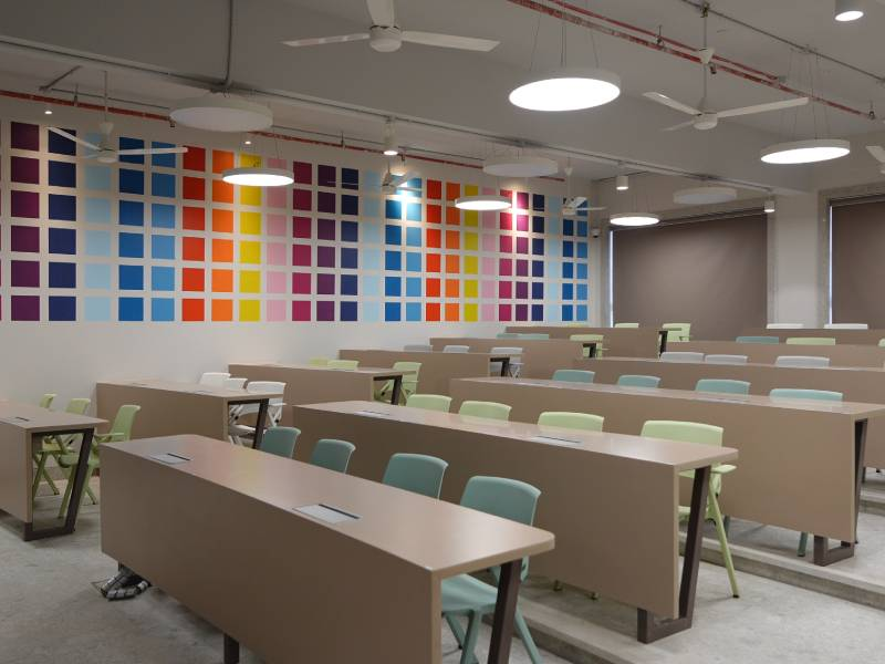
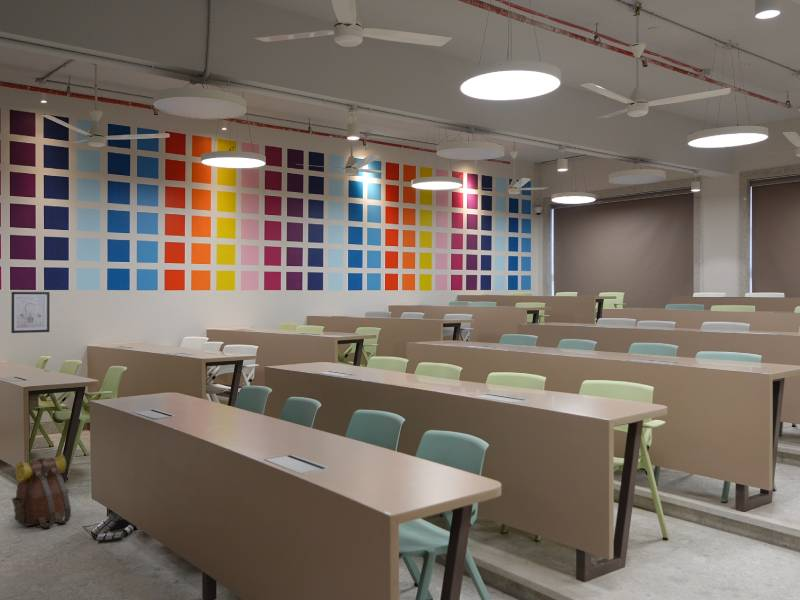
+ backpack [11,453,72,529]
+ wall art [10,291,51,334]
